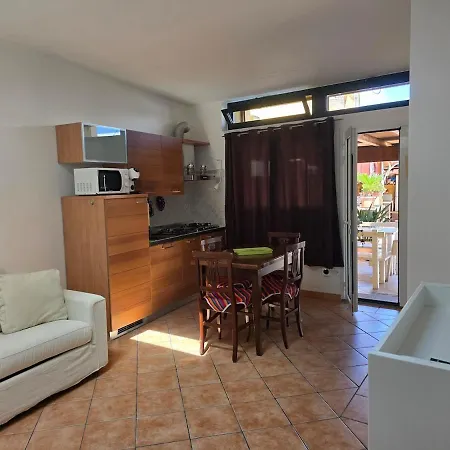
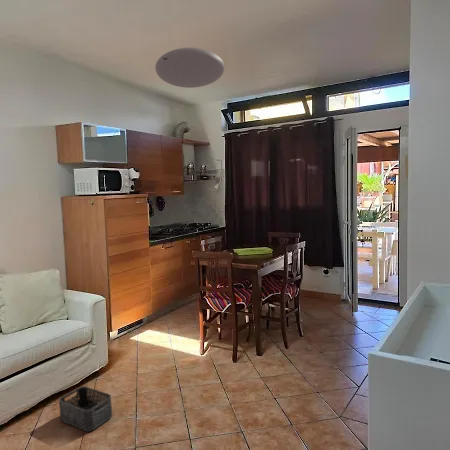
+ ceiling light [154,47,225,89]
+ storage bin [58,385,113,432]
